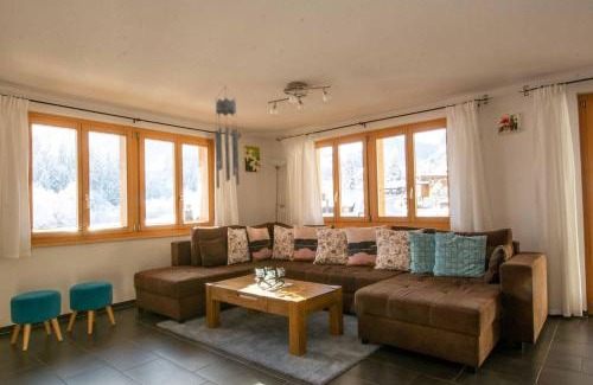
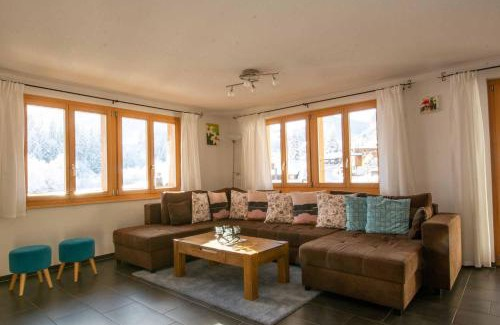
- wind chime [213,86,241,190]
